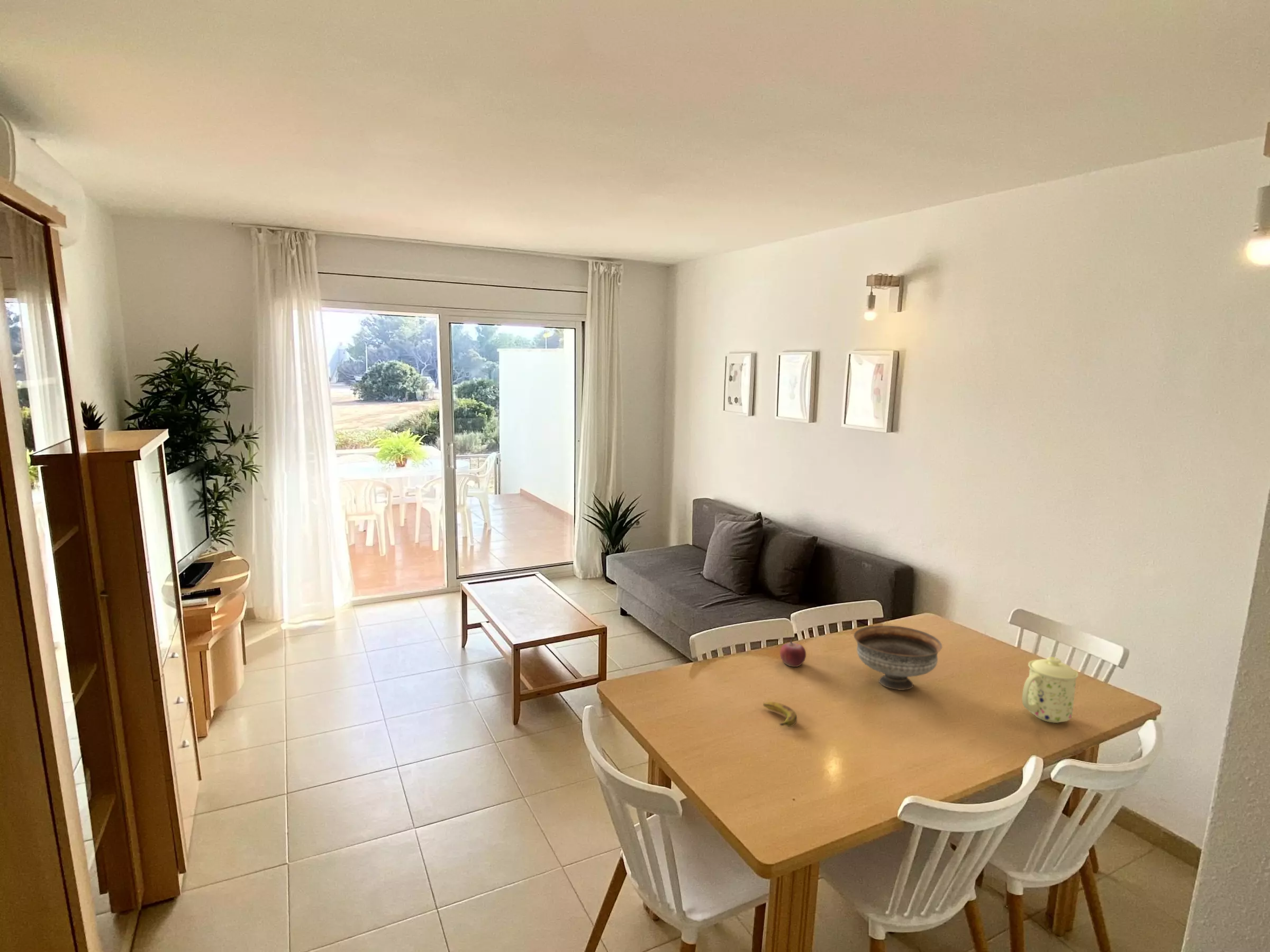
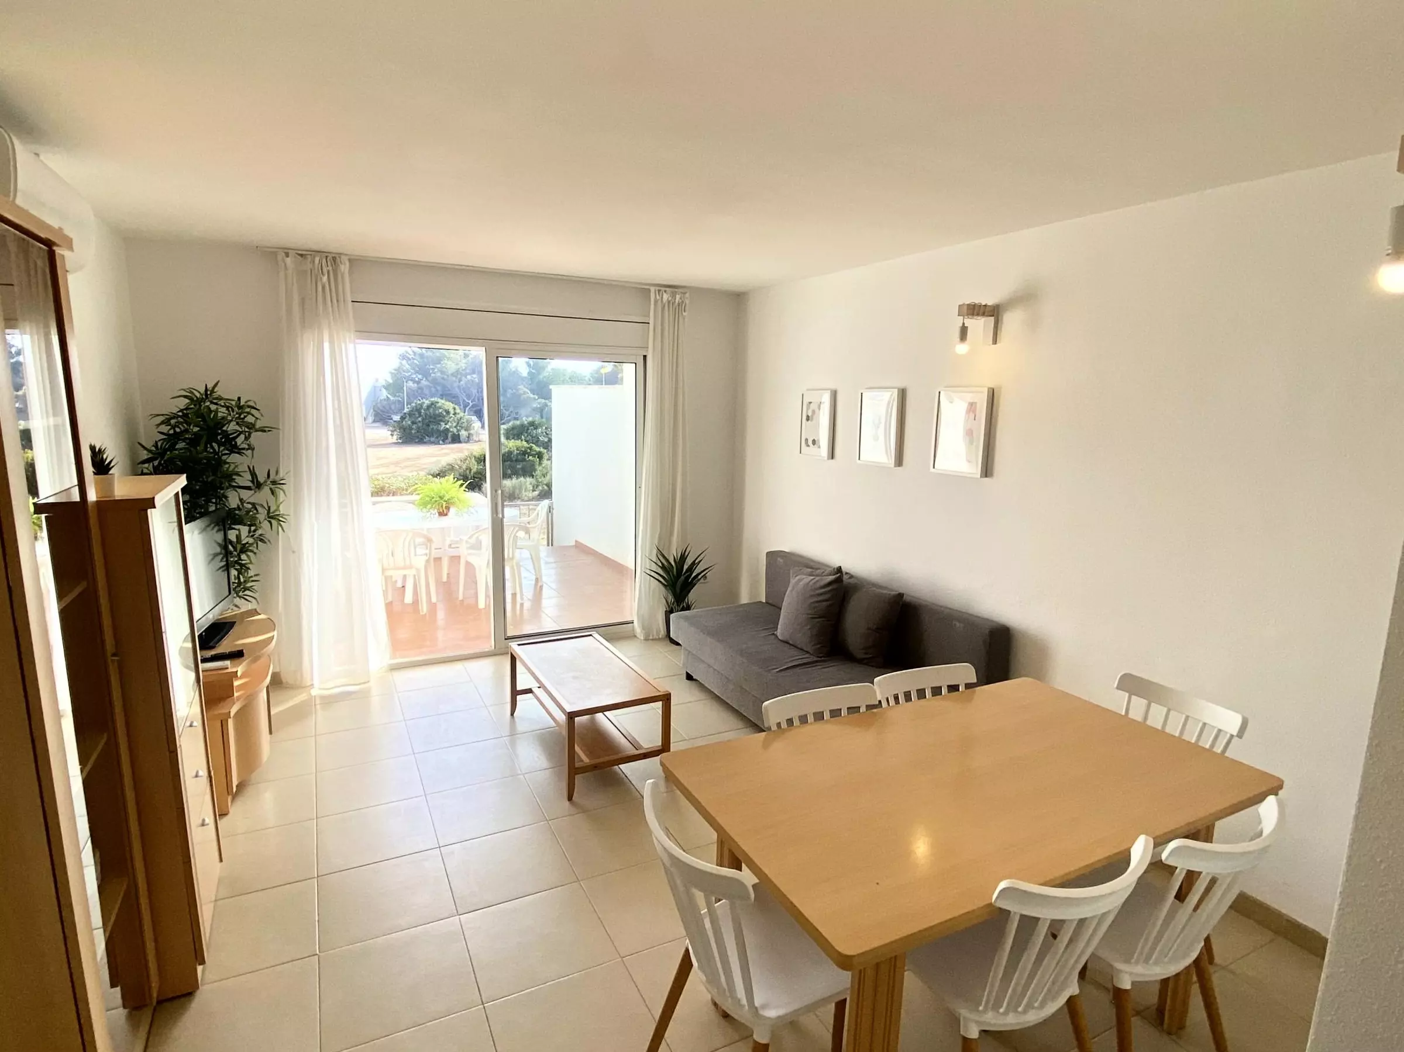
- bowl [853,625,943,691]
- mug [1022,656,1079,724]
- banana [763,701,797,727]
- fruit [779,640,806,667]
